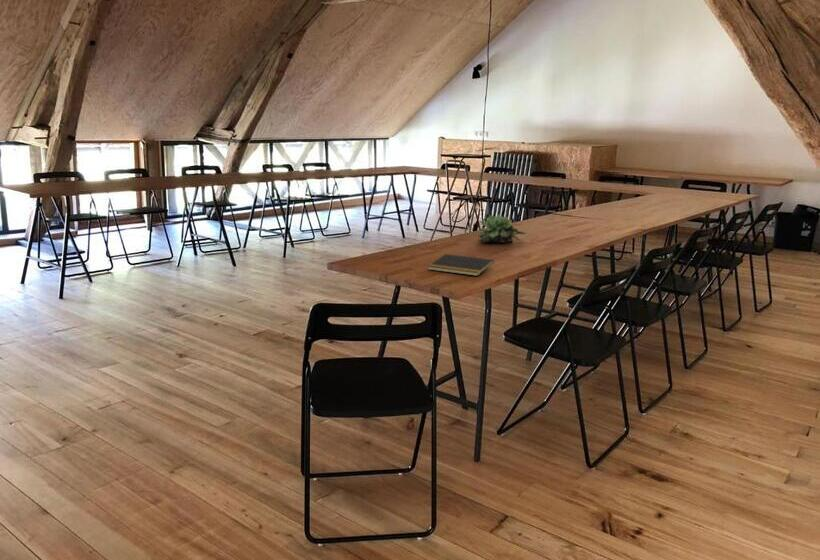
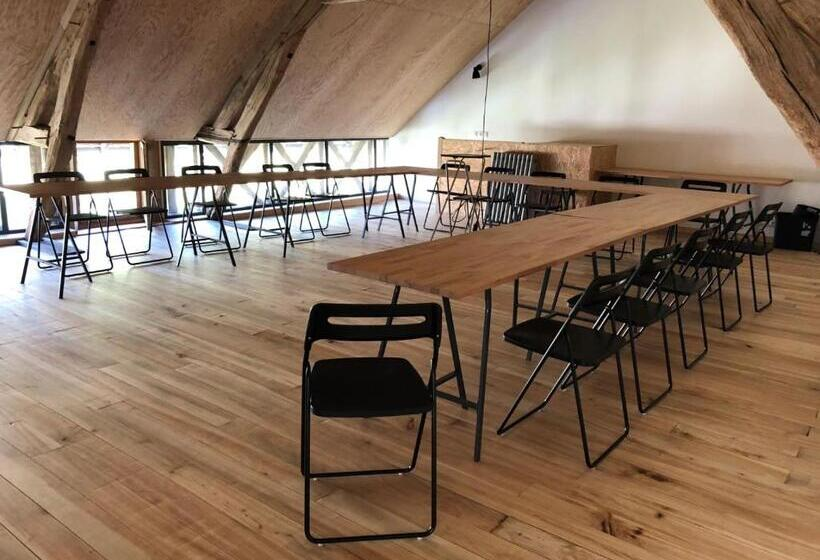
- succulent plant [477,213,527,244]
- notepad [427,253,495,277]
